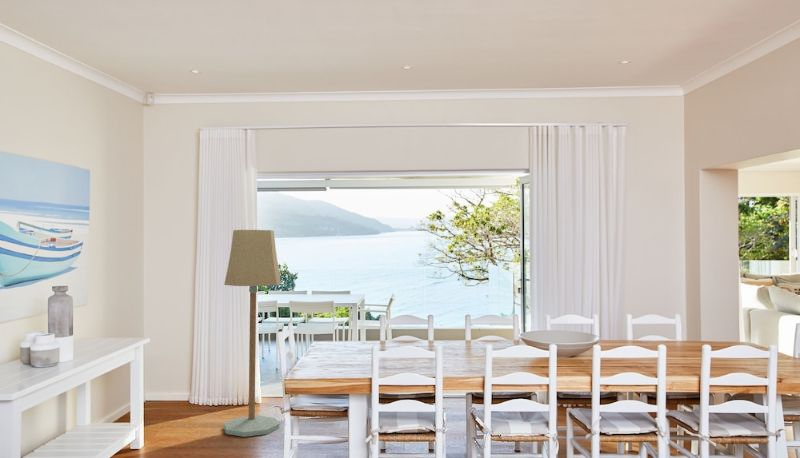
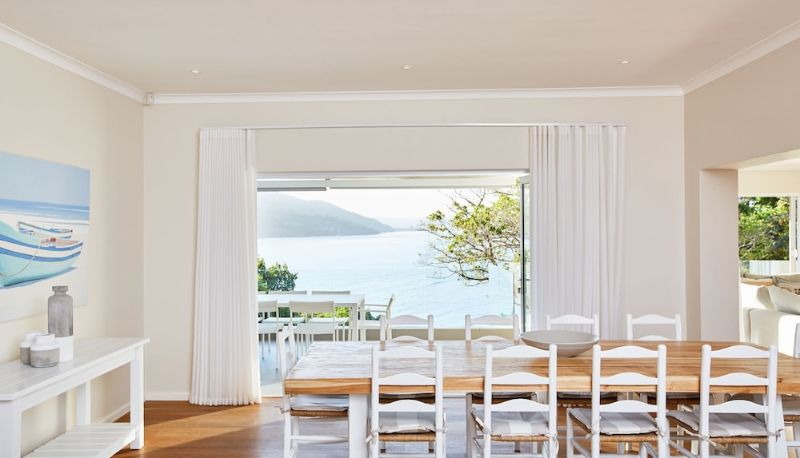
- floor lamp [223,229,282,438]
